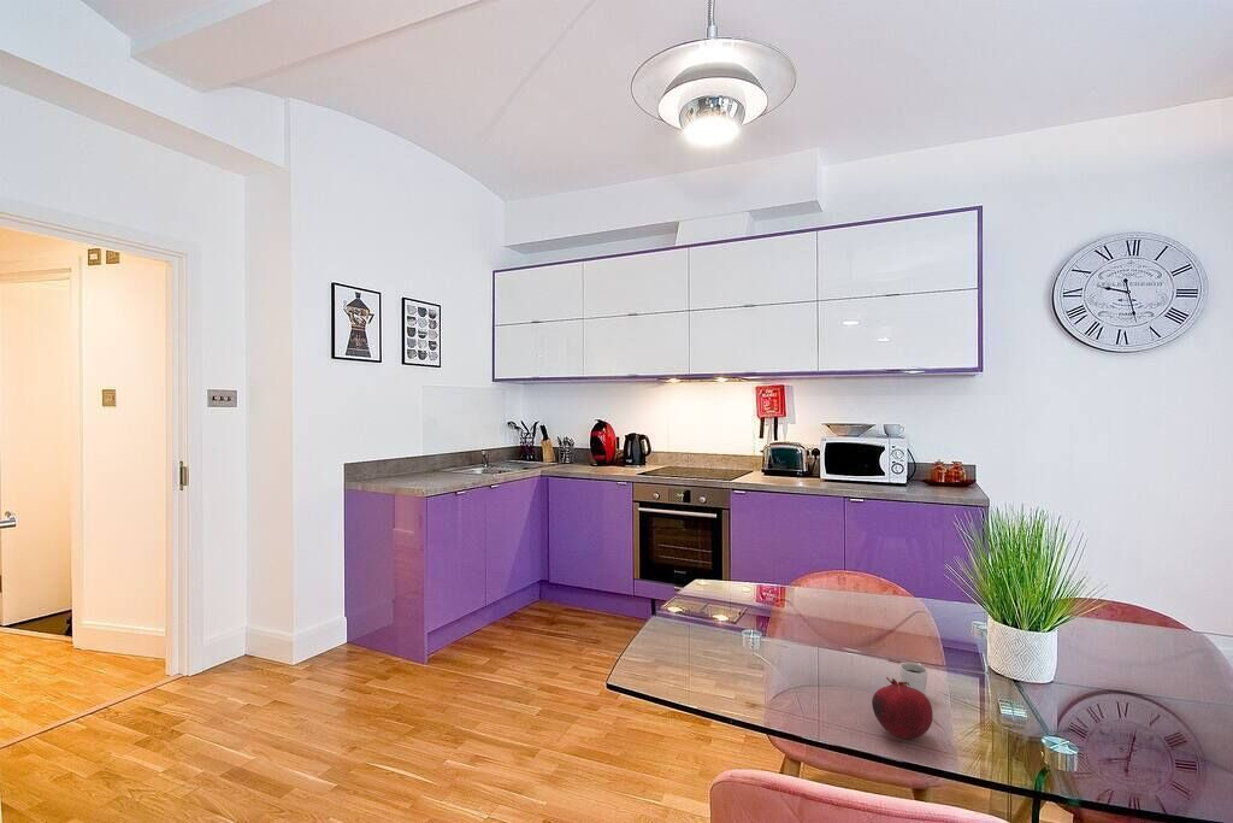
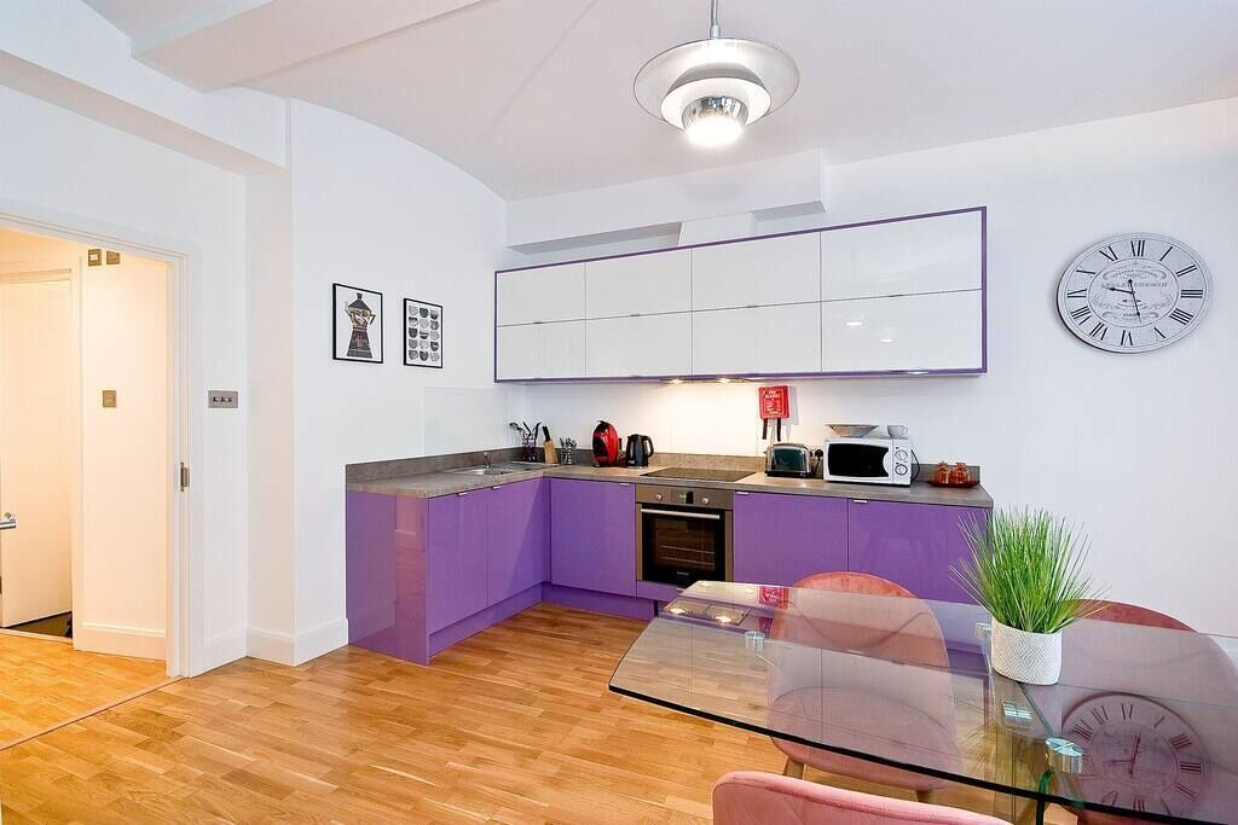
- fruit [871,676,934,740]
- cup [898,662,928,695]
